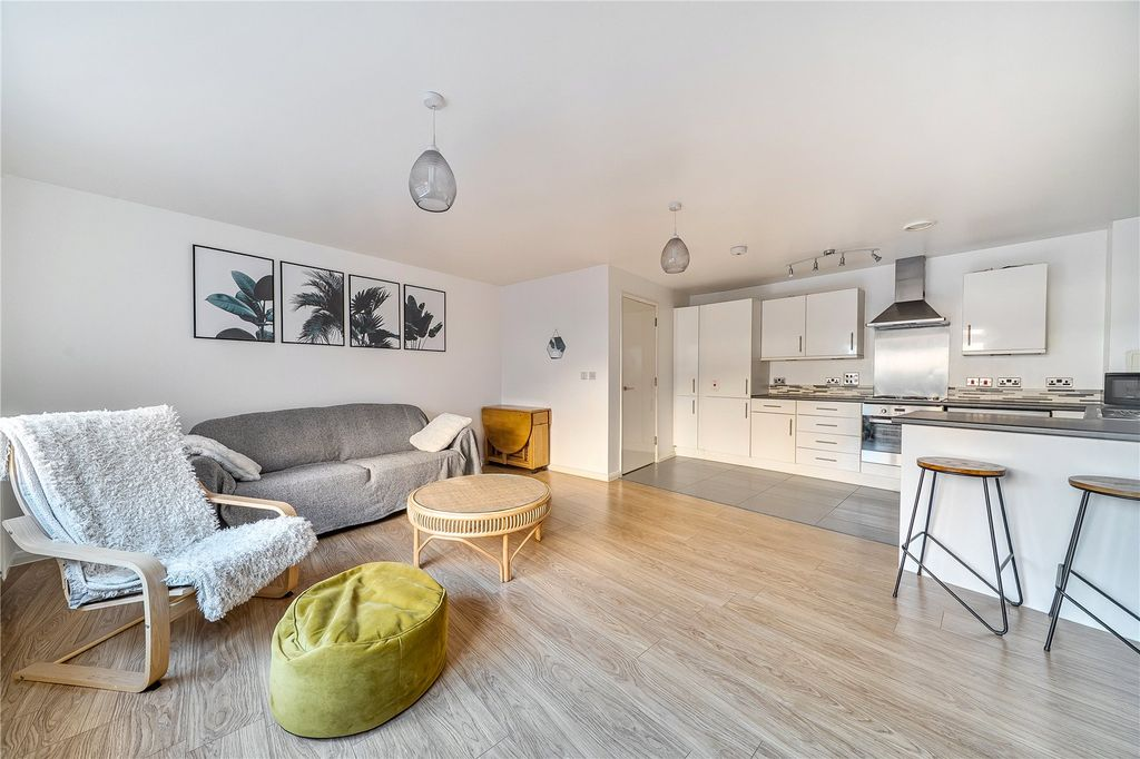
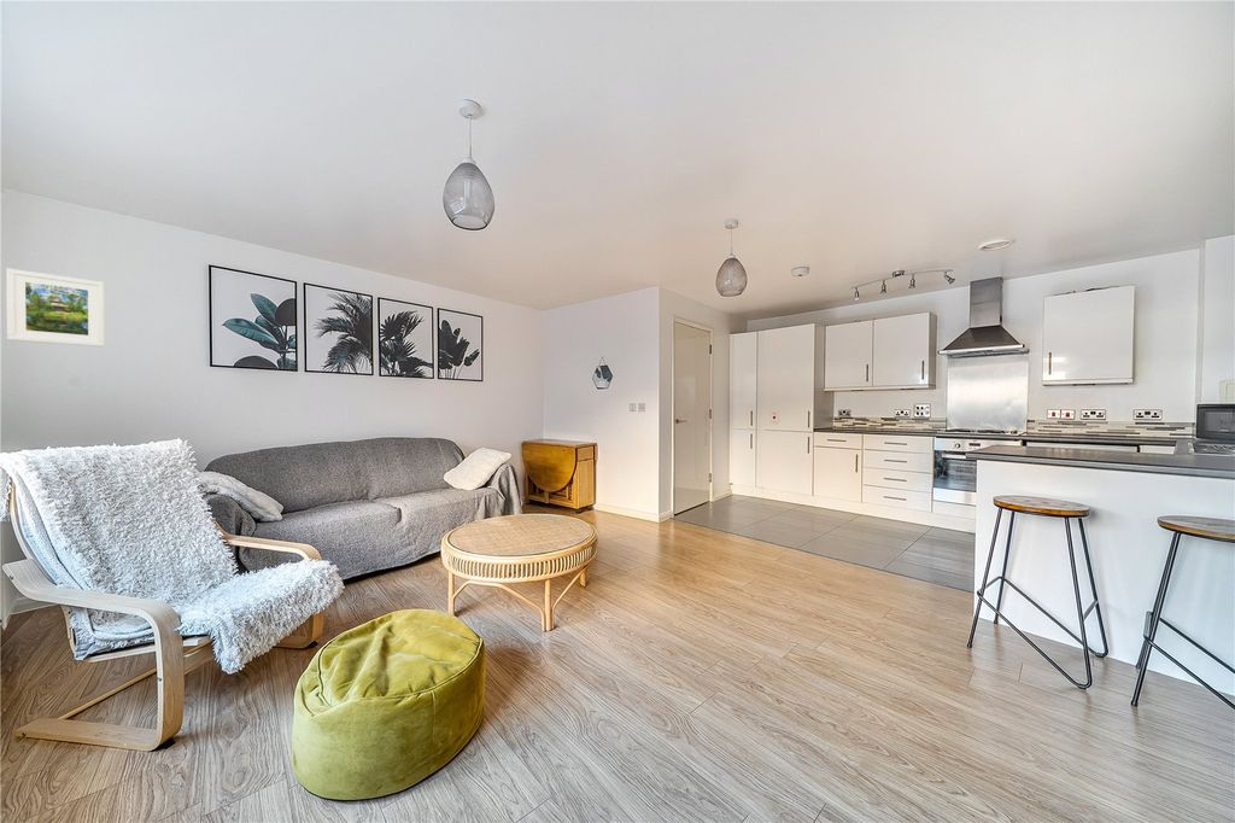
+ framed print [5,267,105,348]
